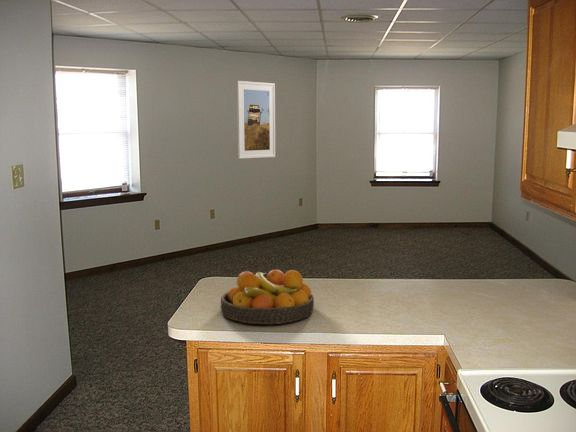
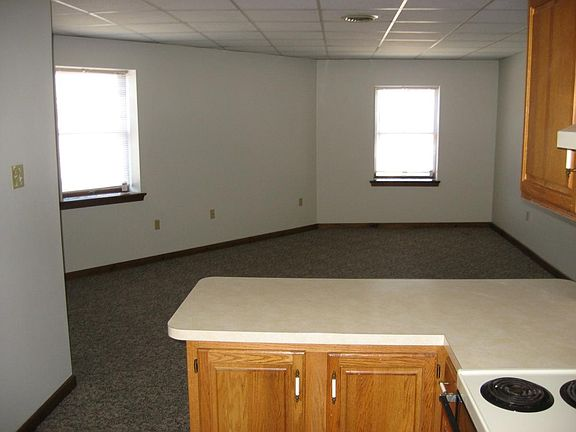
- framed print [236,80,276,160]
- fruit bowl [220,269,315,325]
